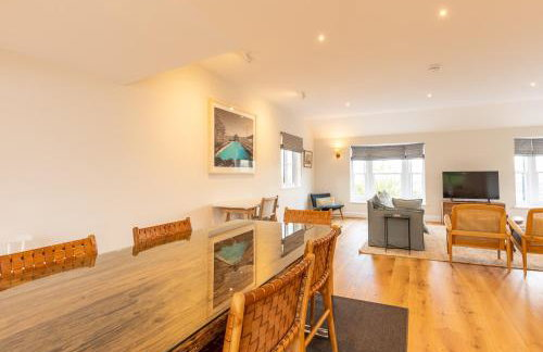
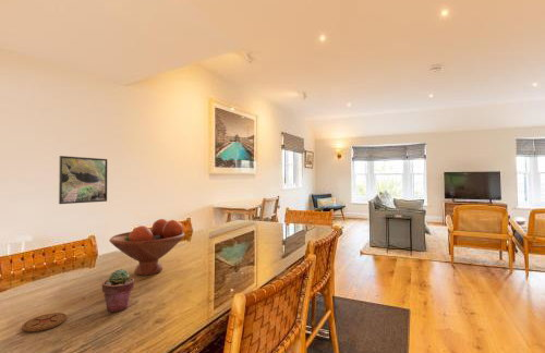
+ coaster [21,312,68,332]
+ fruit bowl [108,218,185,277]
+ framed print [58,155,108,205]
+ potted succulent [101,268,135,313]
